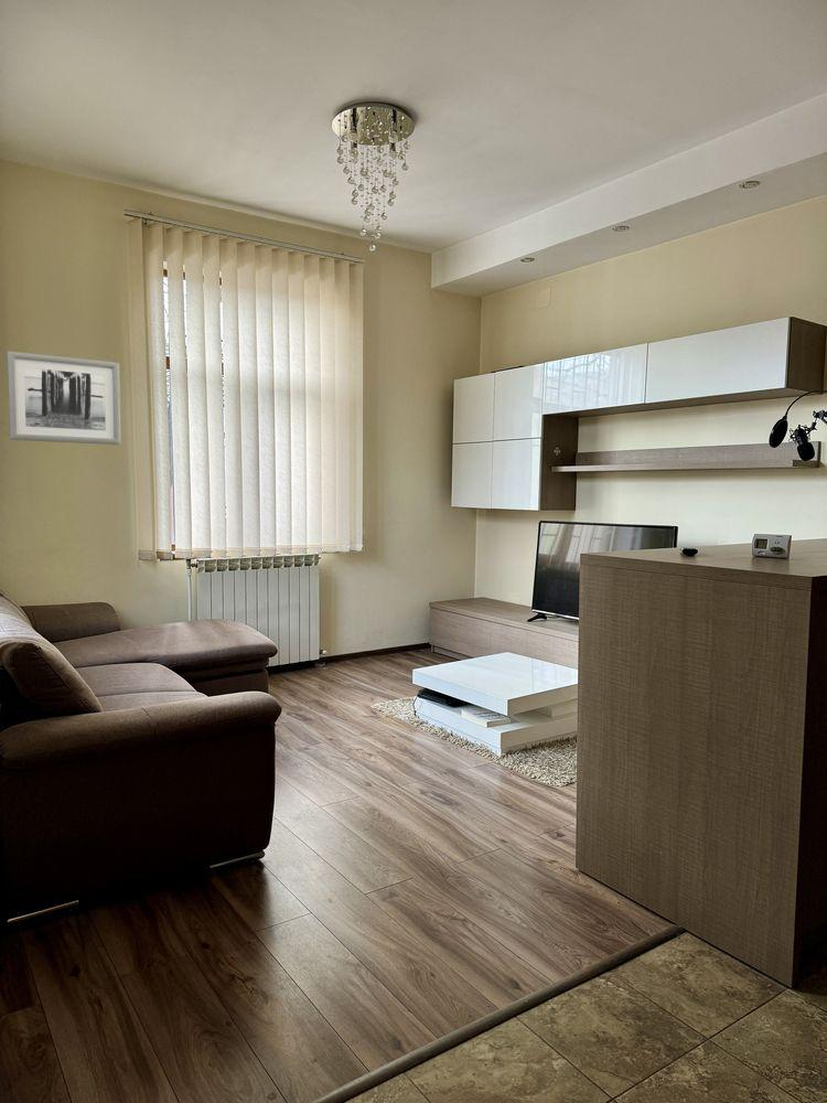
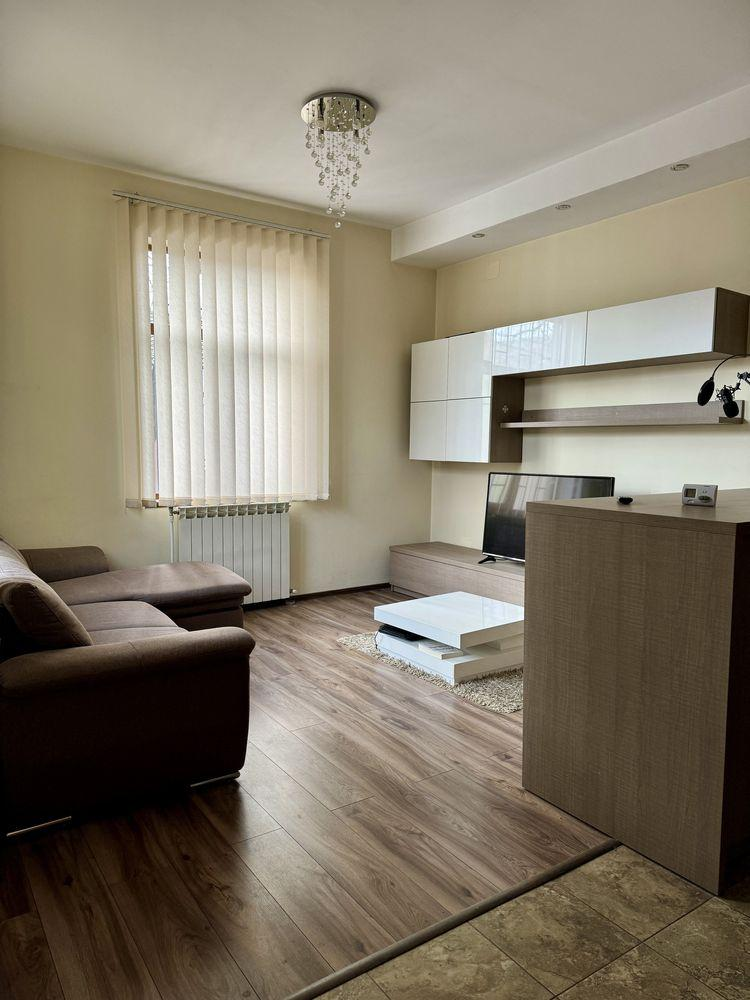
- wall art [7,350,121,446]
